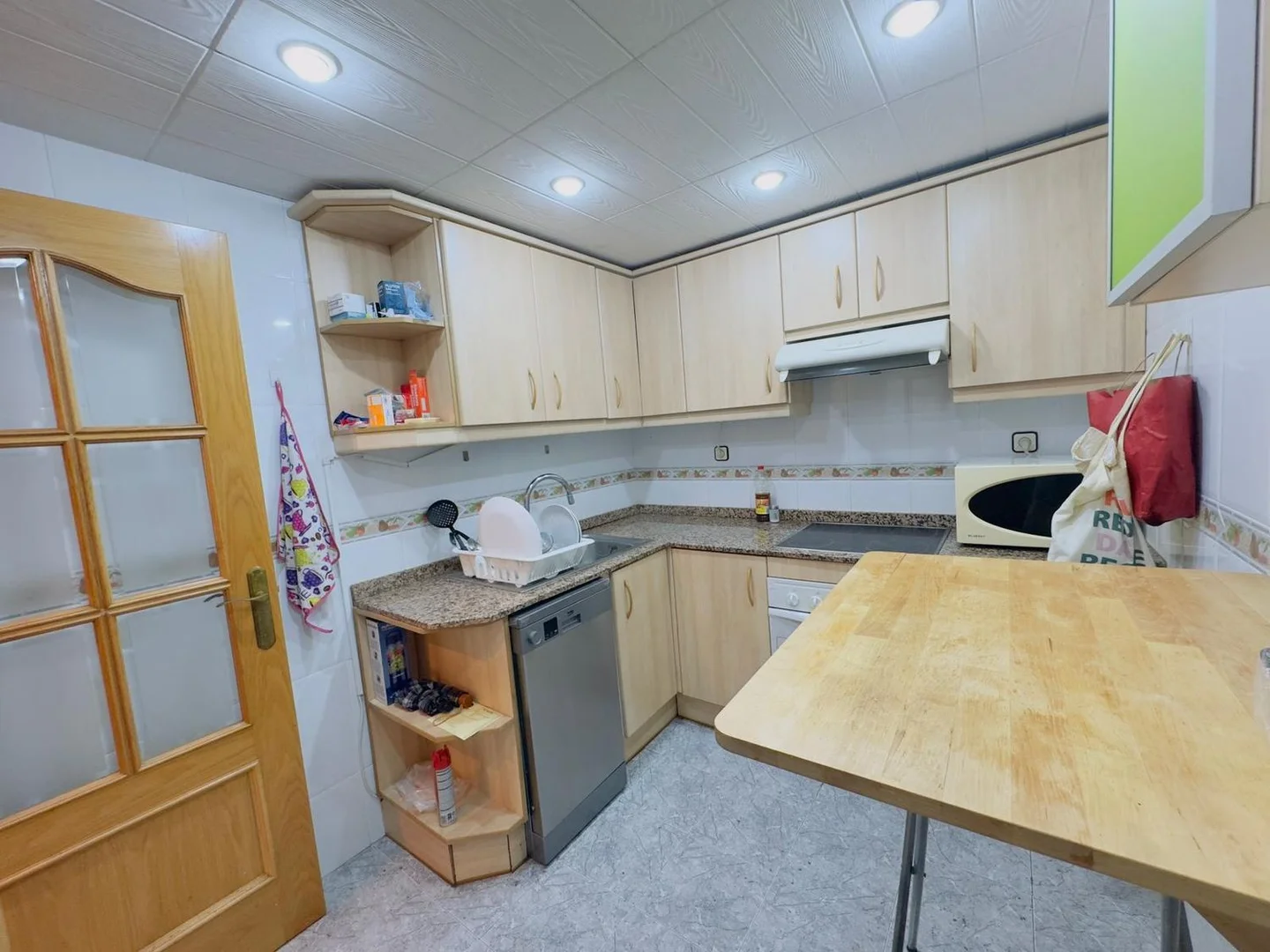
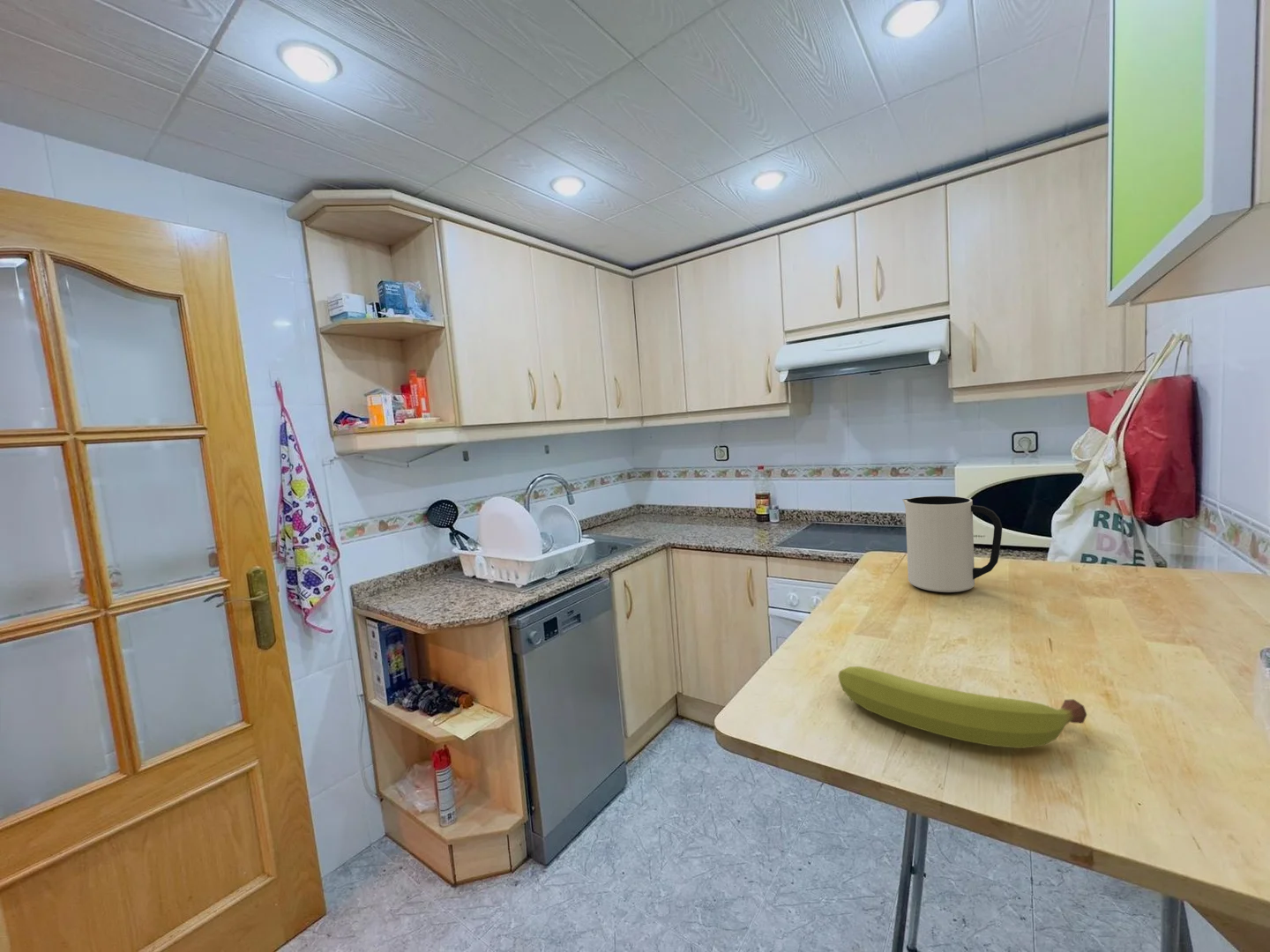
+ pitcher [901,495,1003,593]
+ fruit [837,666,1087,749]
